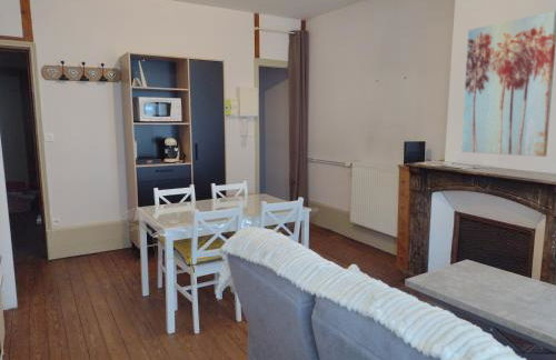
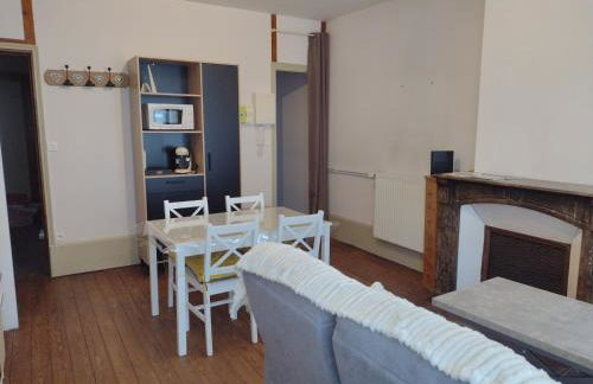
- wall art [460,10,556,158]
